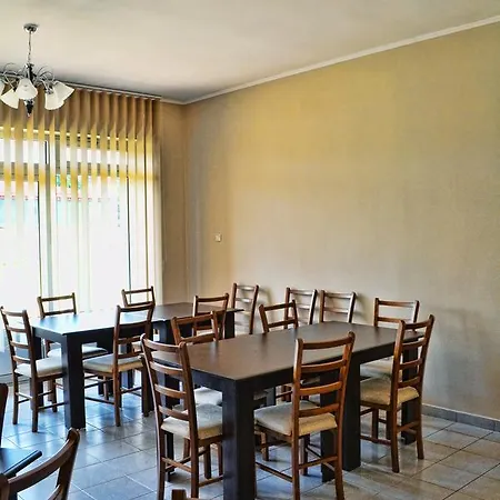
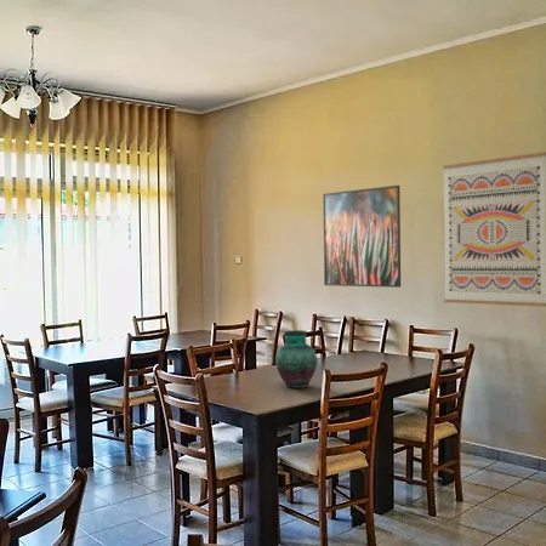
+ wall art [442,150,546,308]
+ vase [274,329,318,389]
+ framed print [322,184,402,289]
